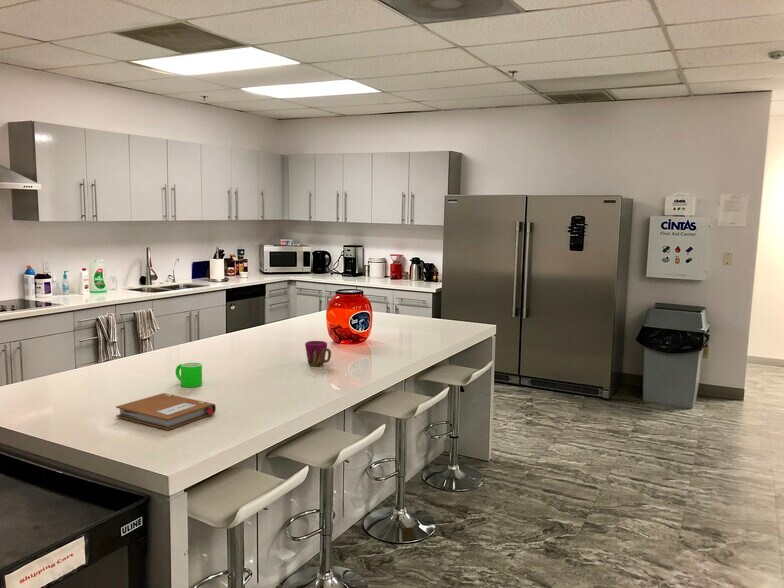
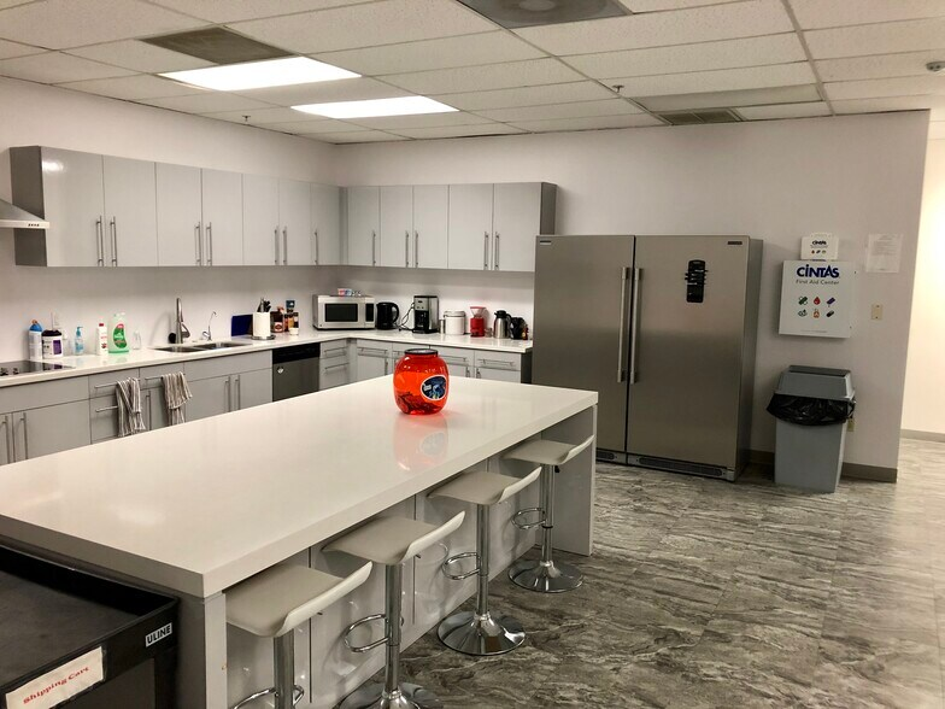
- cup [304,340,332,367]
- mug [175,362,203,388]
- notebook [115,392,217,431]
